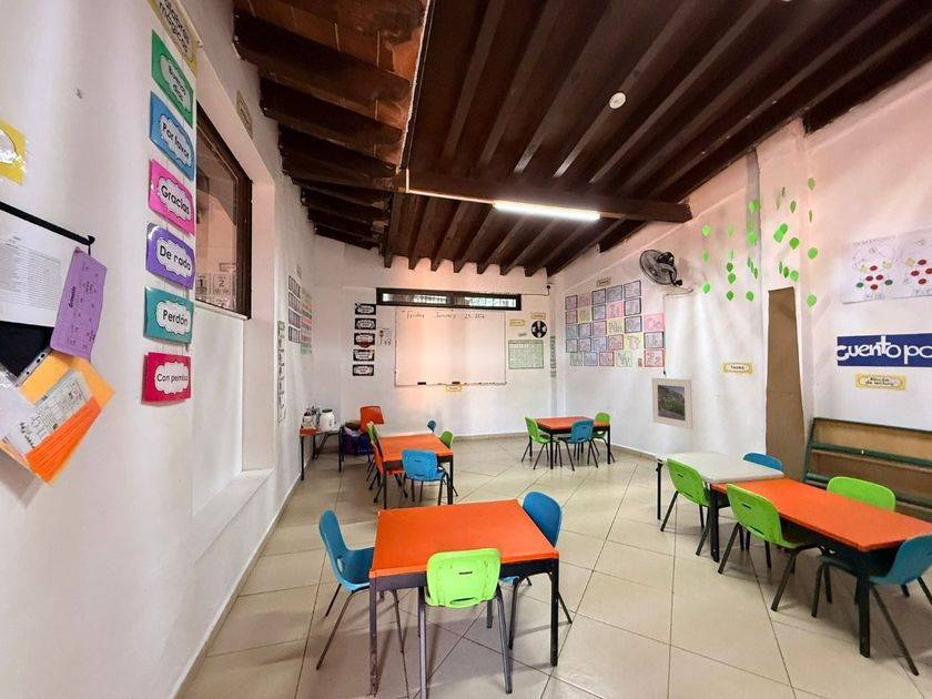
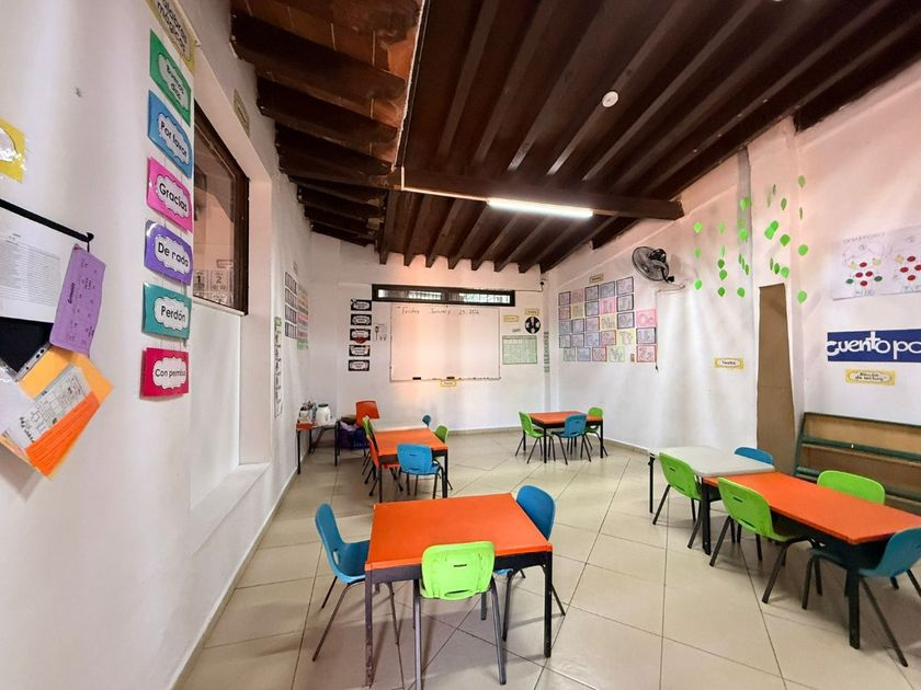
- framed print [651,377,693,430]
